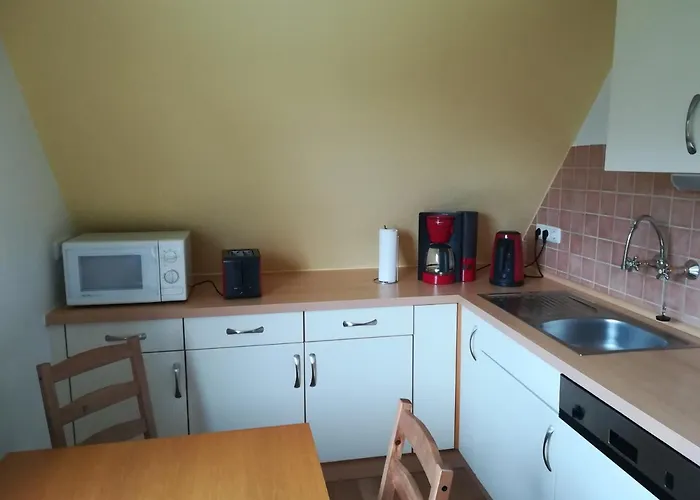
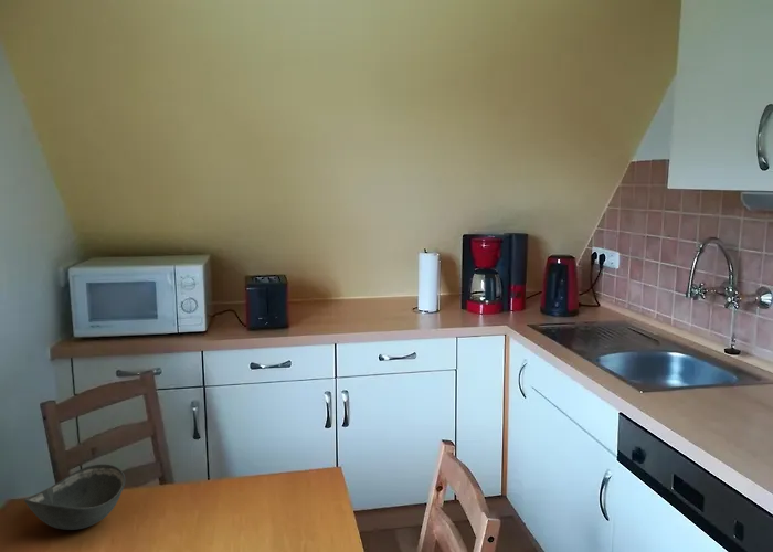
+ bowl [23,463,126,531]
